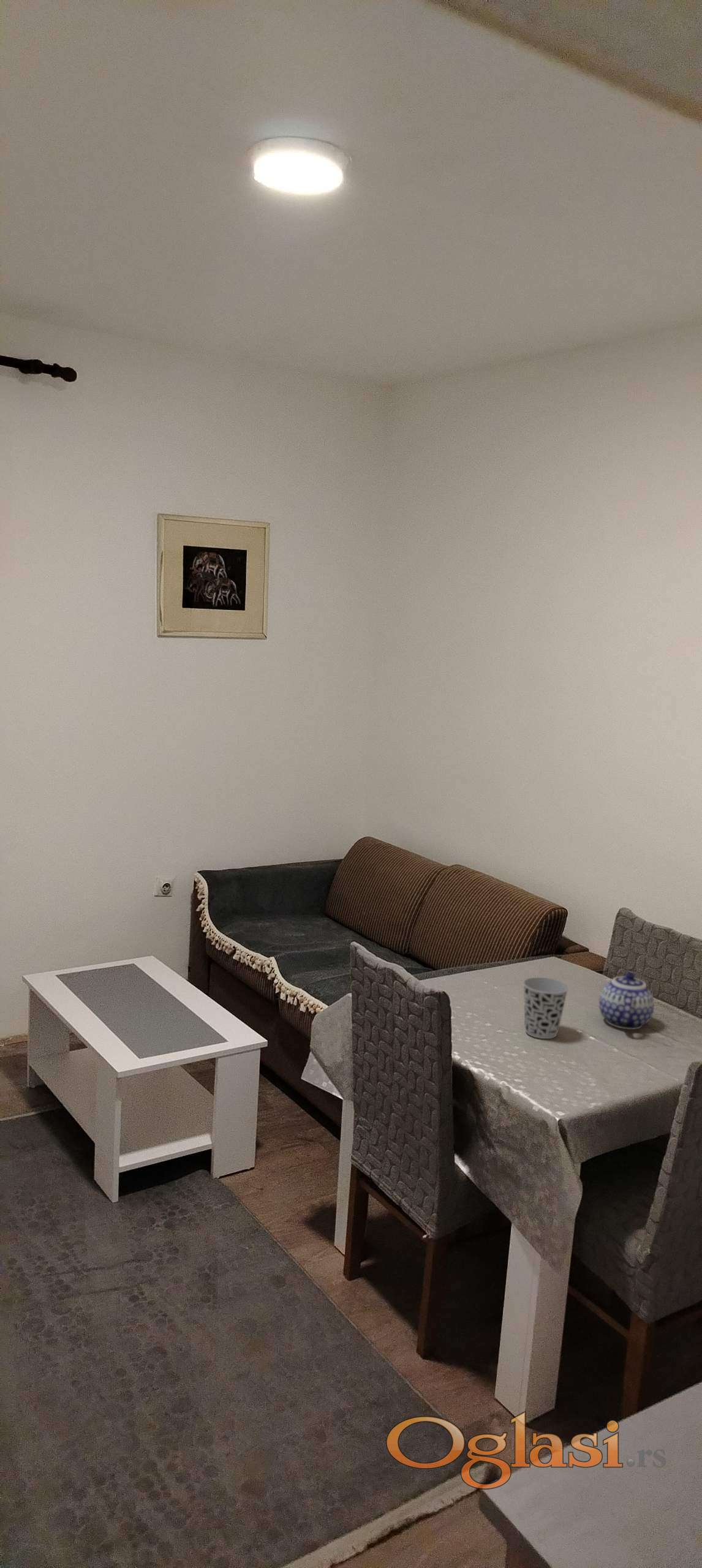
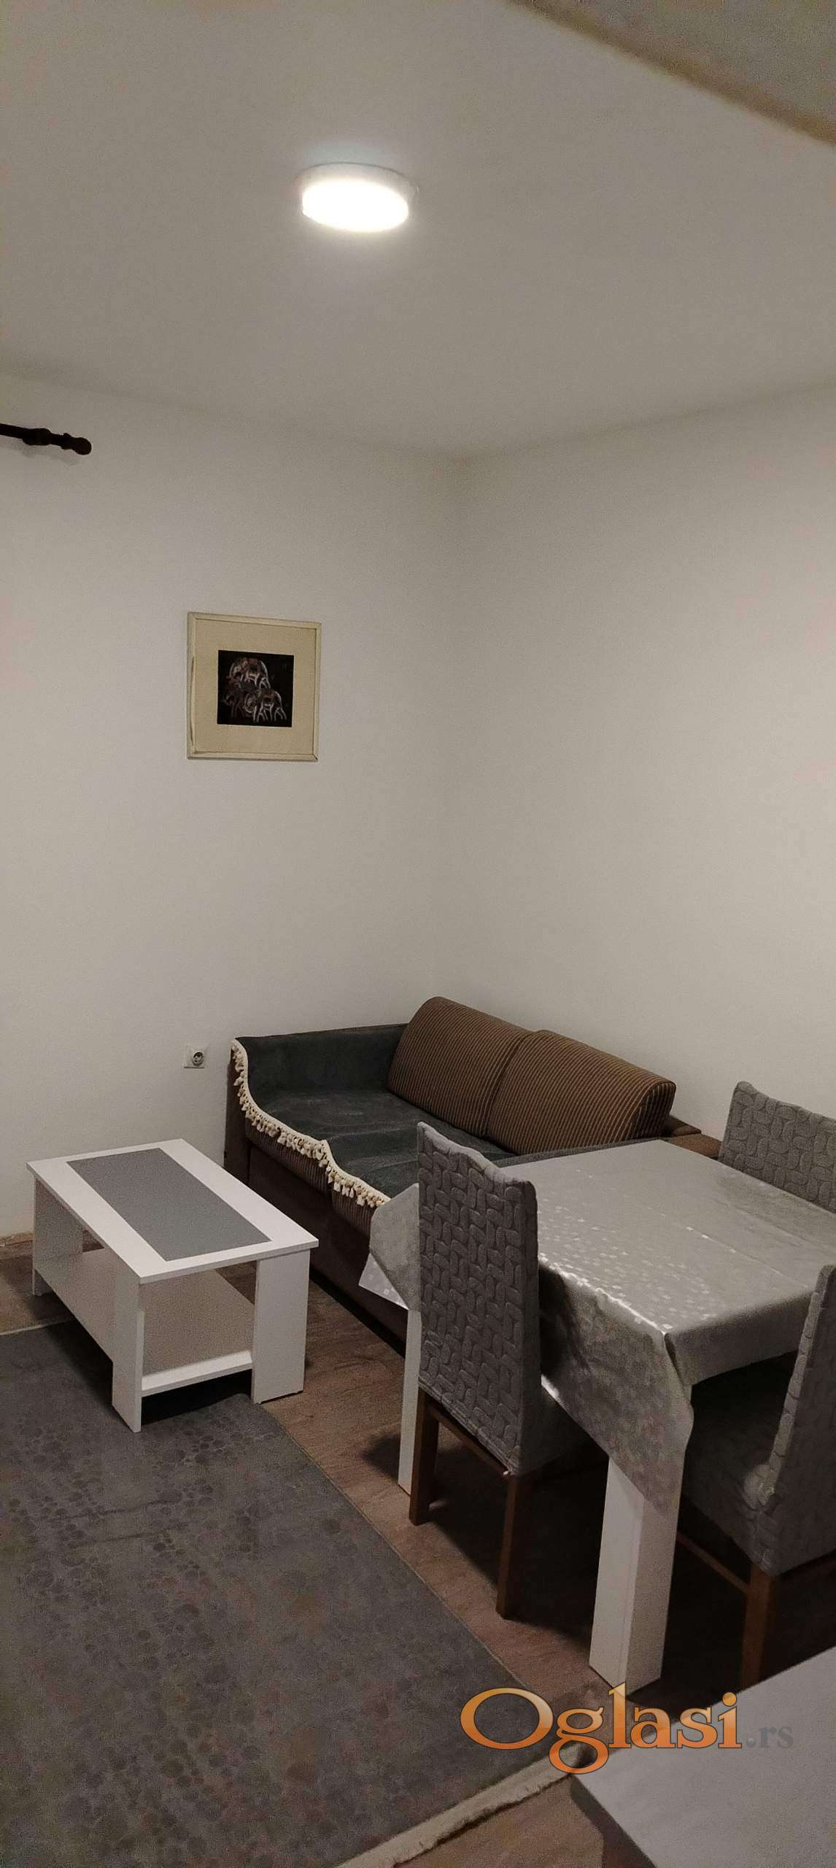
- cup [523,976,569,1039]
- teapot [598,972,655,1030]
